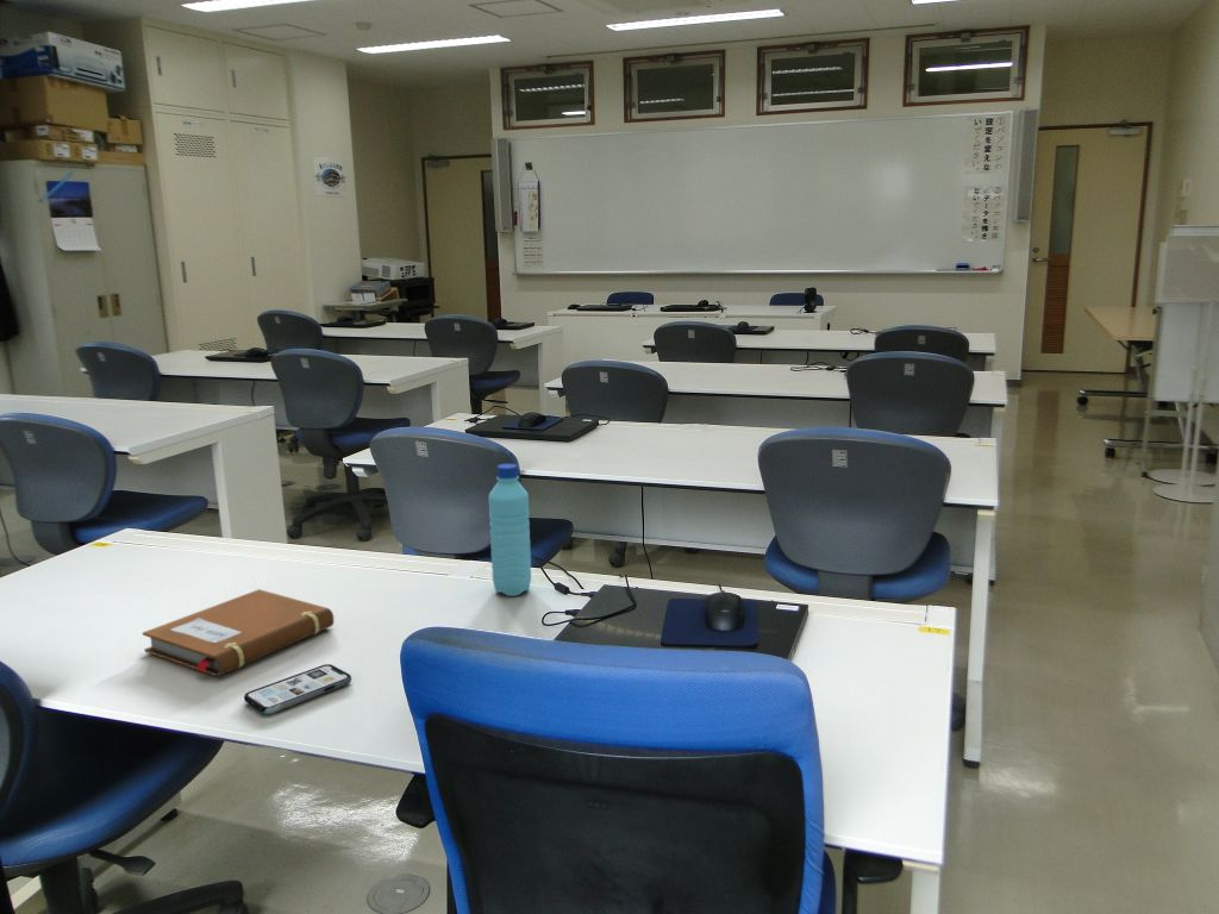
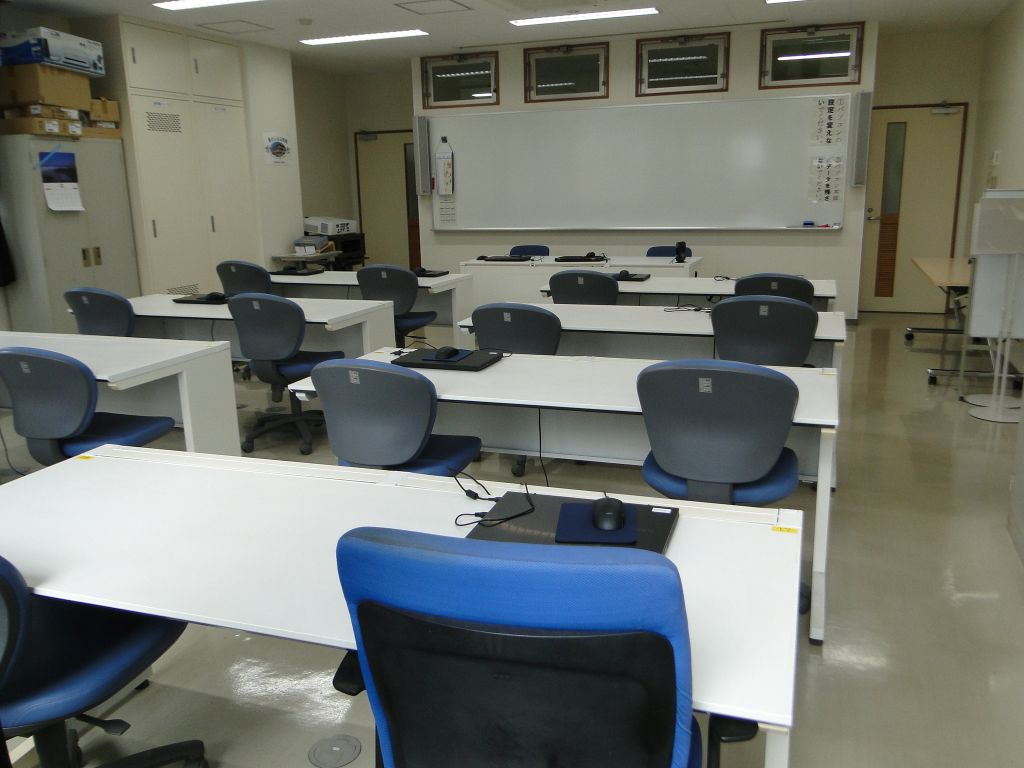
- notebook [142,588,336,677]
- water bottle [488,463,532,597]
- phone case [243,663,352,715]
